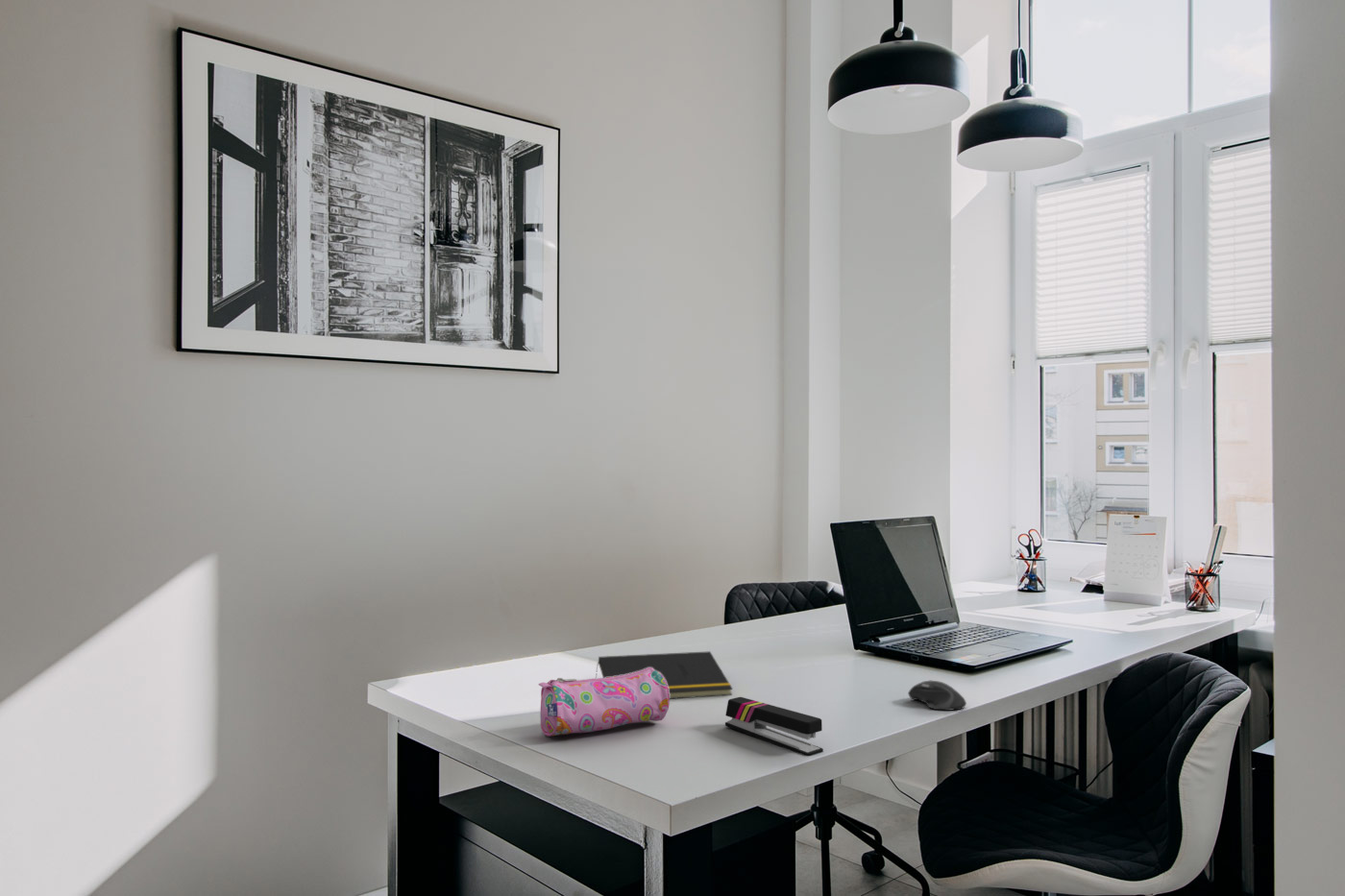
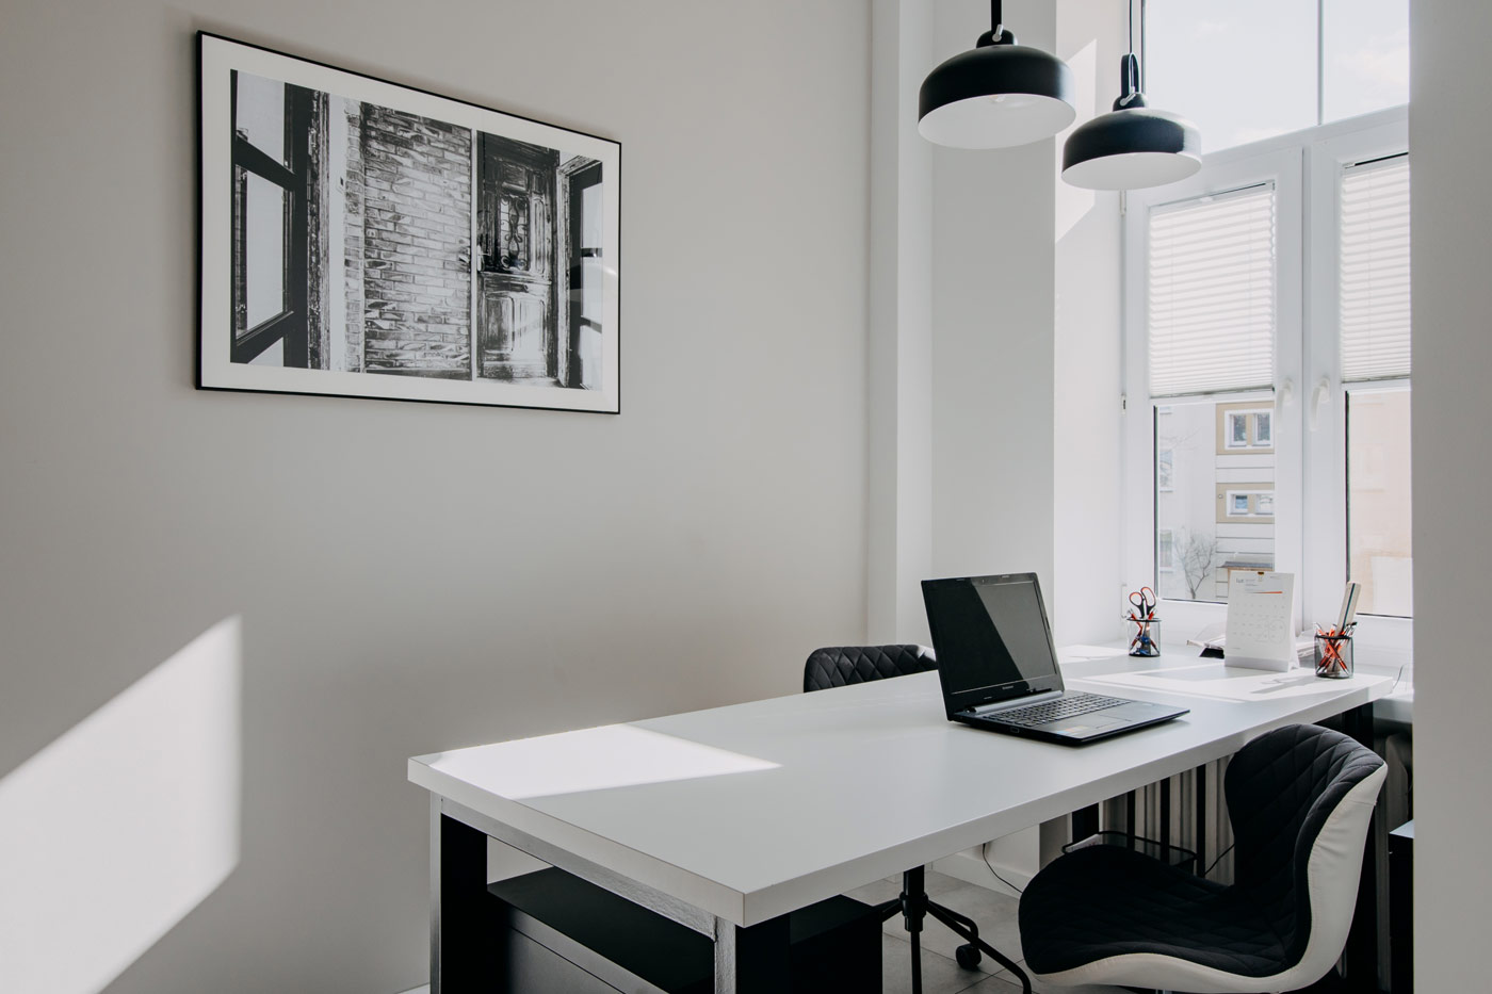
- pencil case [538,667,671,738]
- notepad [595,650,734,700]
- stapler [724,696,824,757]
- computer mouse [907,680,967,712]
